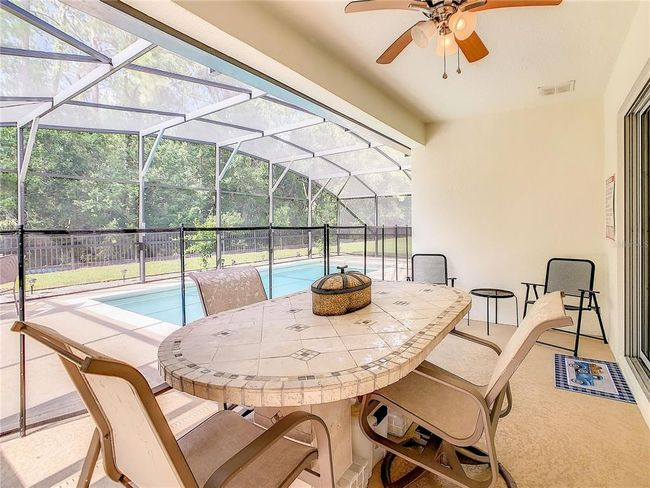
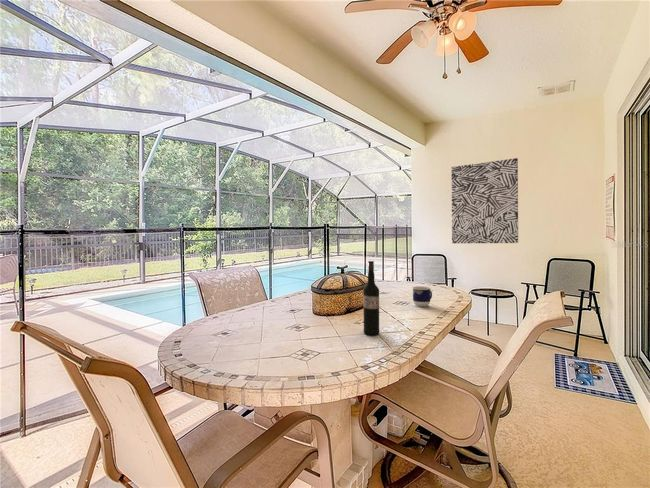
+ wall art [450,157,519,244]
+ cup [412,285,433,308]
+ wine bottle [362,260,380,336]
